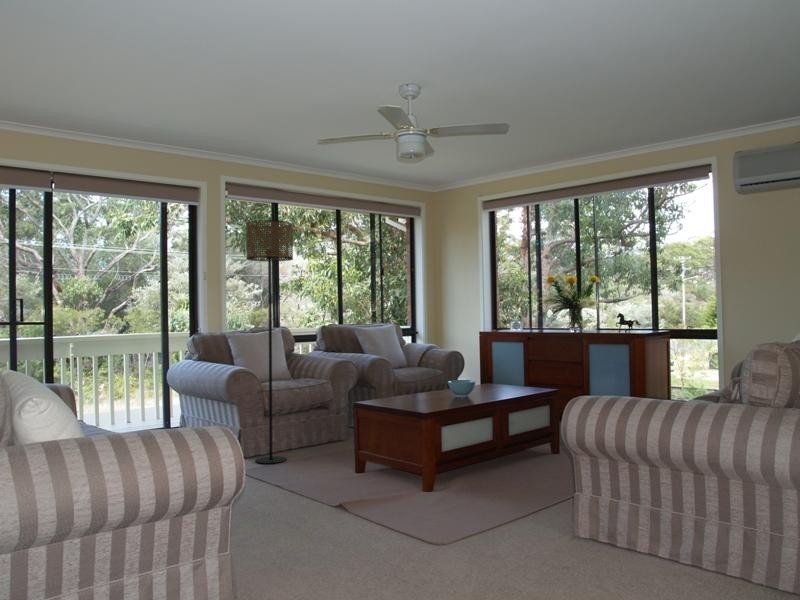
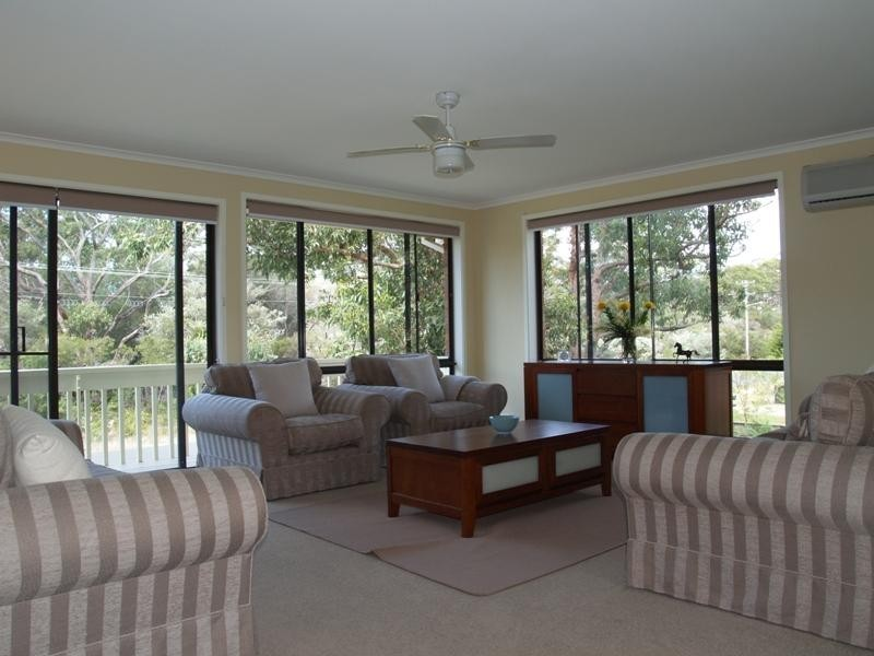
- floor lamp [245,219,294,465]
